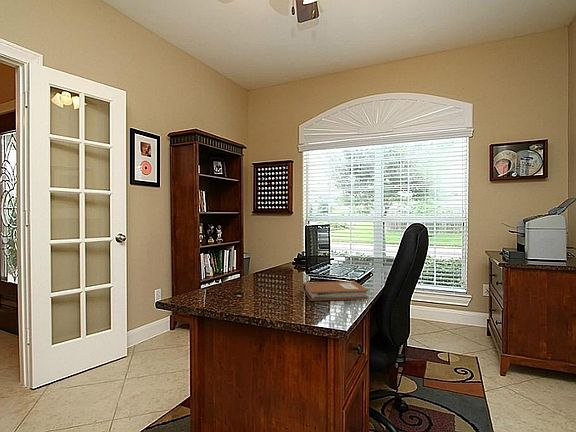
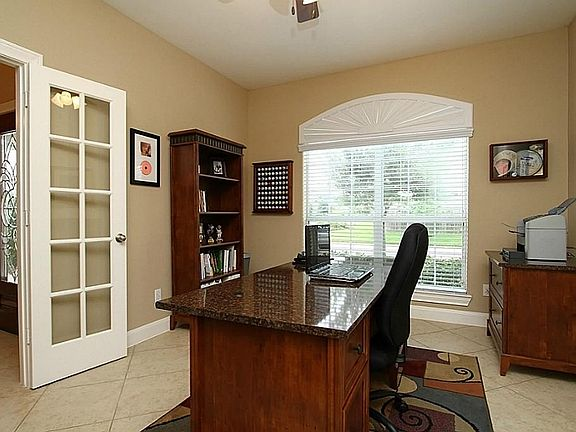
- notebook [302,280,370,302]
